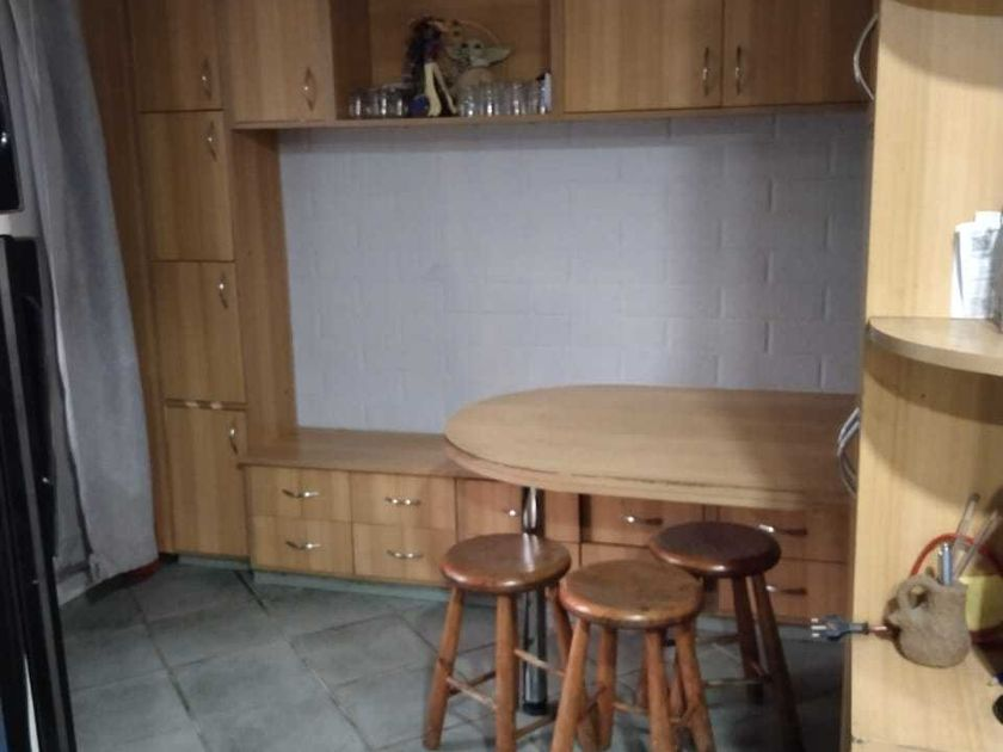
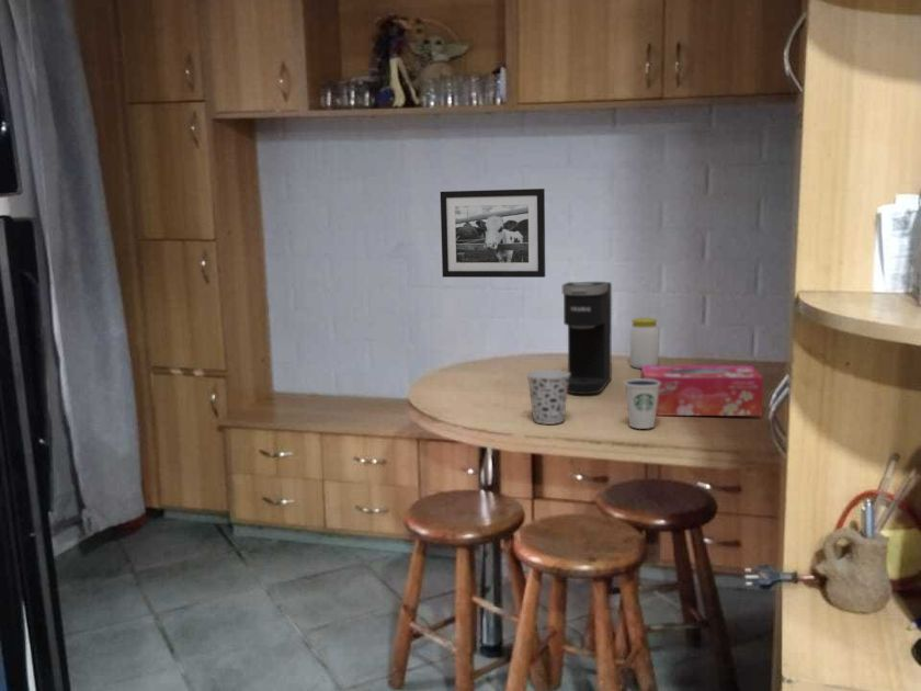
+ jar [629,317,660,370]
+ dixie cup [623,378,660,430]
+ tissue box [640,365,764,417]
+ cup [525,369,570,426]
+ picture frame [439,188,546,279]
+ coffee maker [561,281,613,395]
